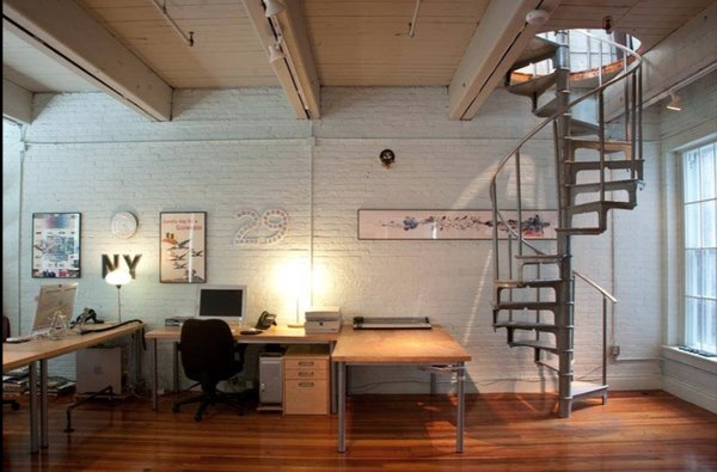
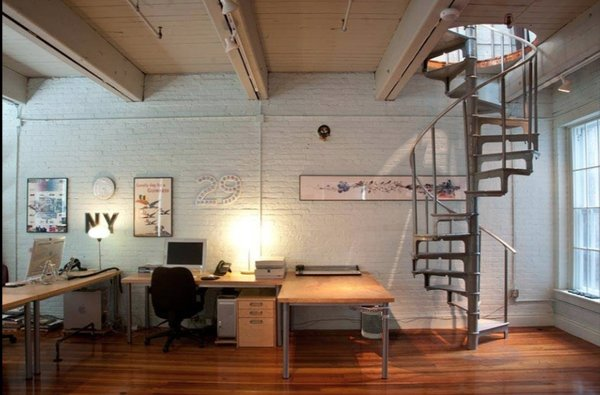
+ wastebasket [361,311,383,340]
